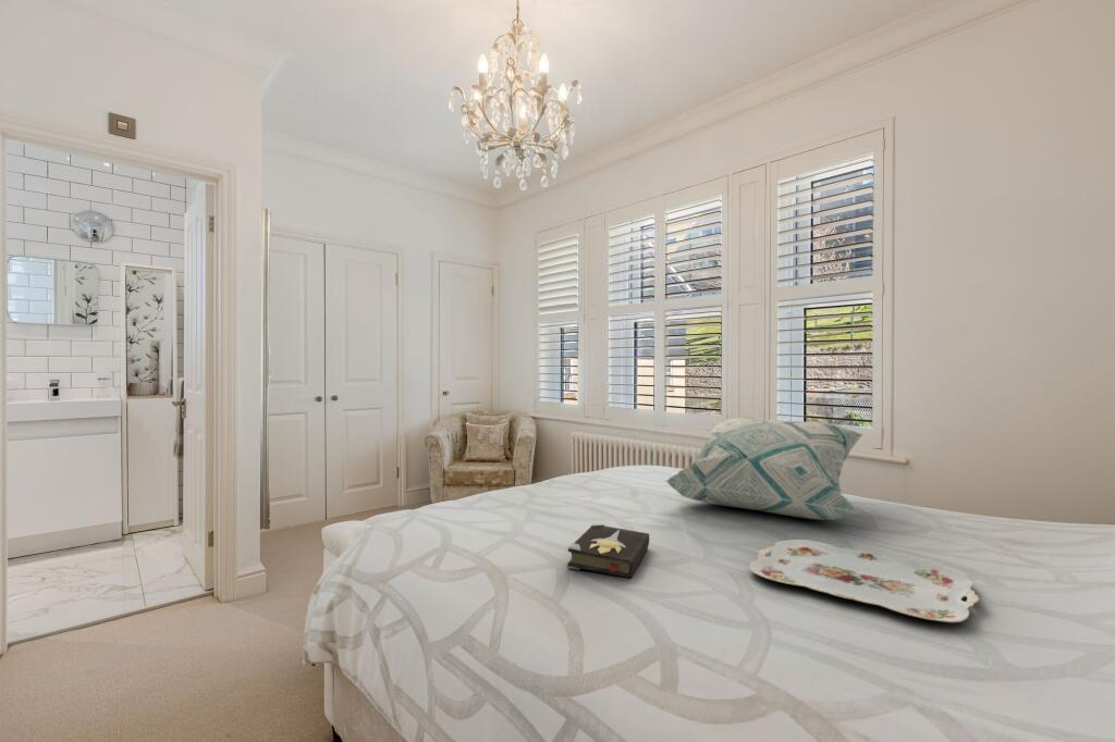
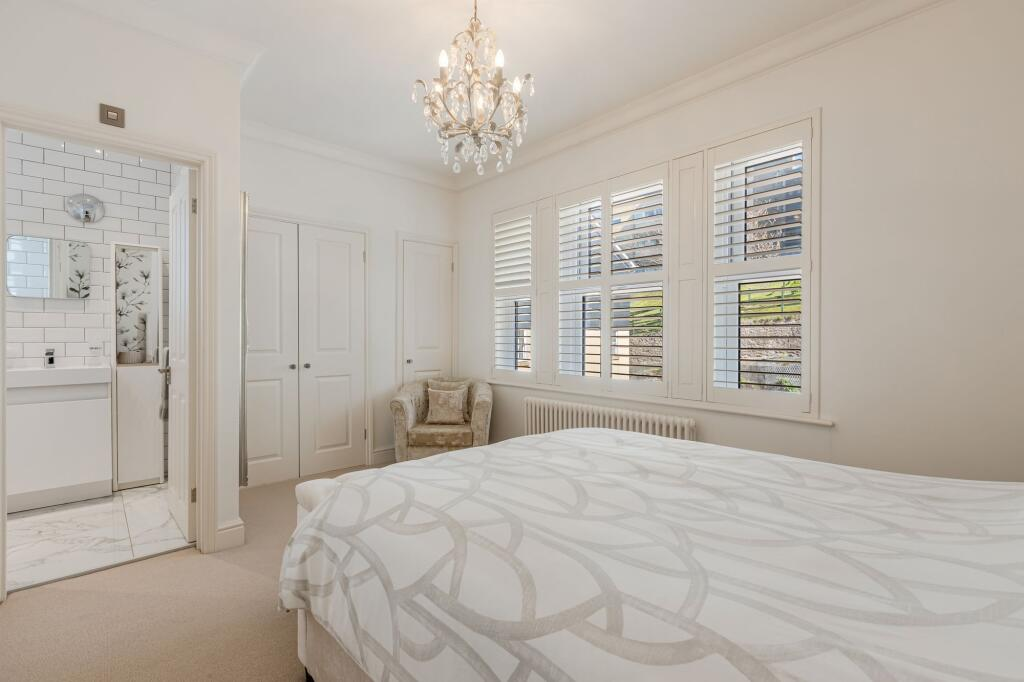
- serving tray [748,539,980,623]
- decorative pillow [664,417,865,521]
- hardback book [566,522,650,580]
